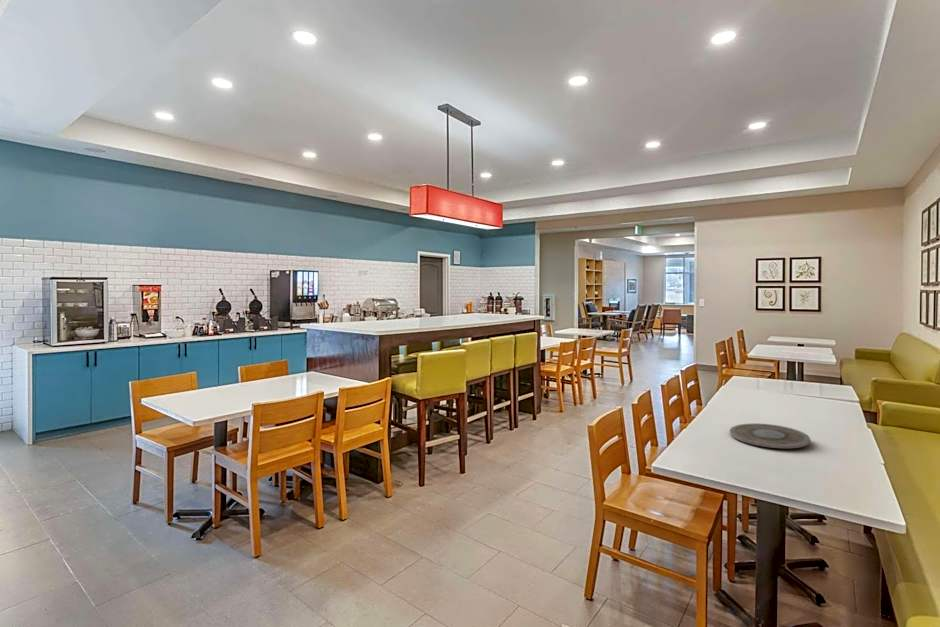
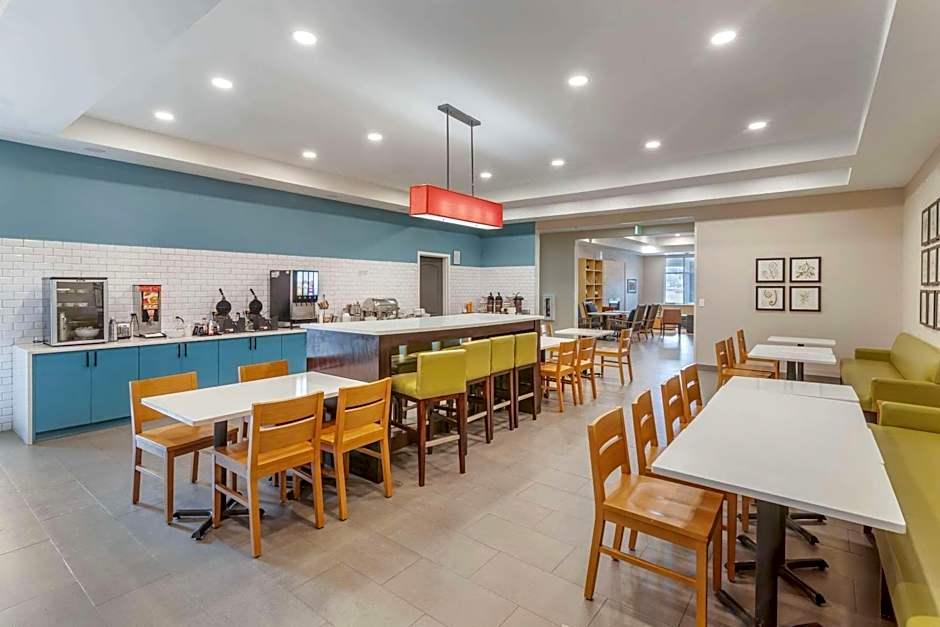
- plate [729,422,811,449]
